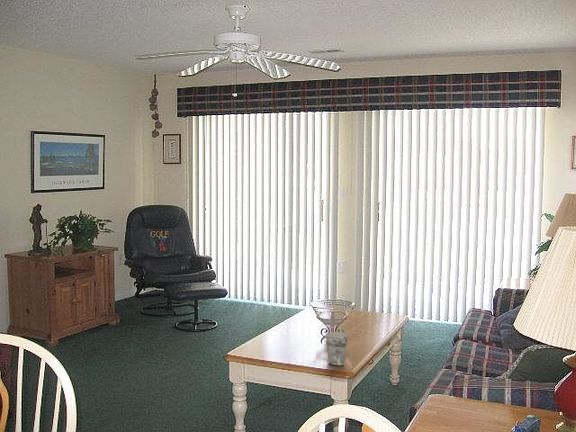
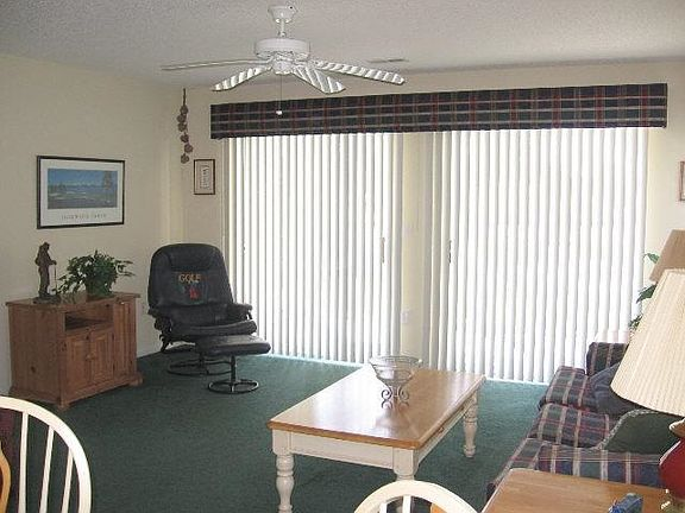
- cup [325,331,349,367]
